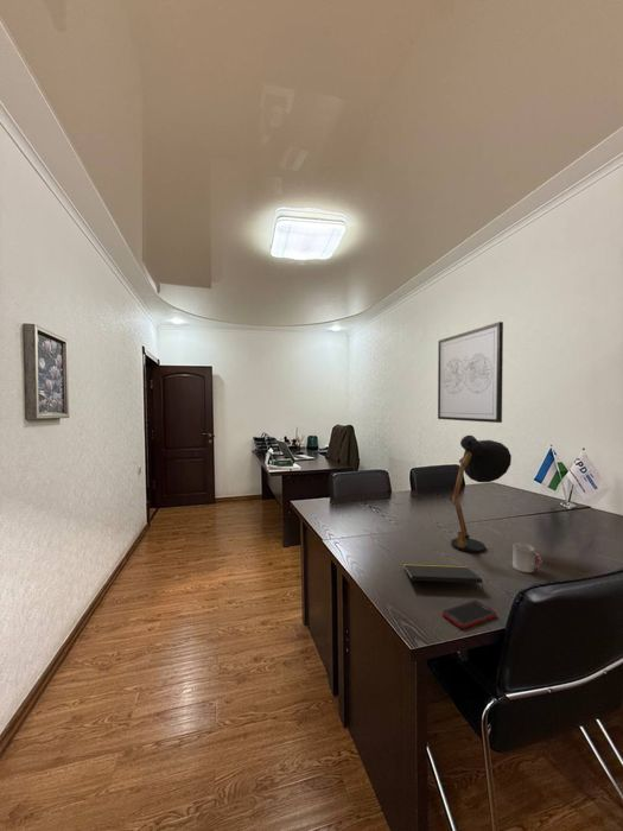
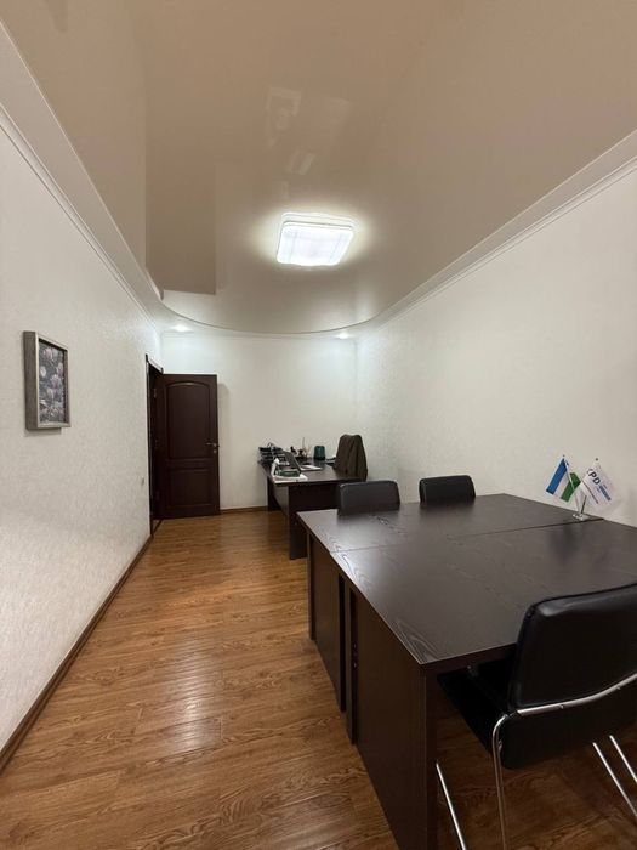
- cup [511,543,543,573]
- notepad [402,563,485,594]
- cell phone [441,600,497,629]
- desk lamp [450,434,513,554]
- wall art [437,321,504,424]
